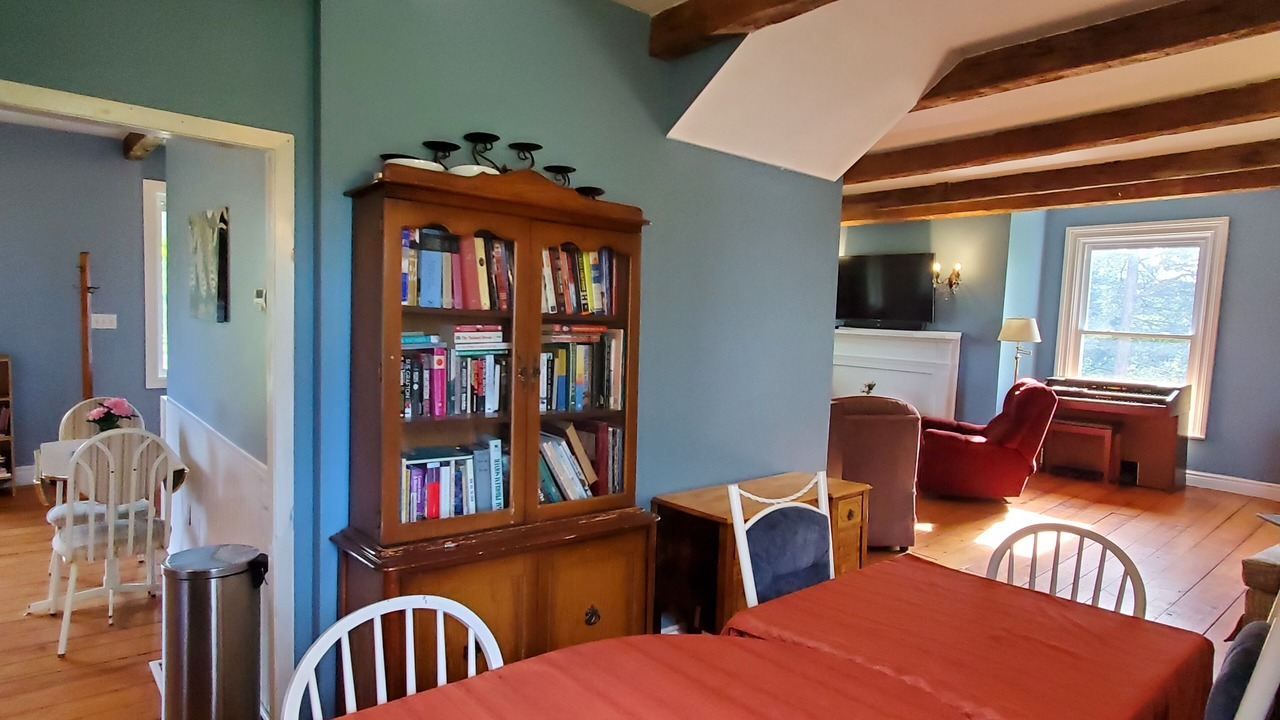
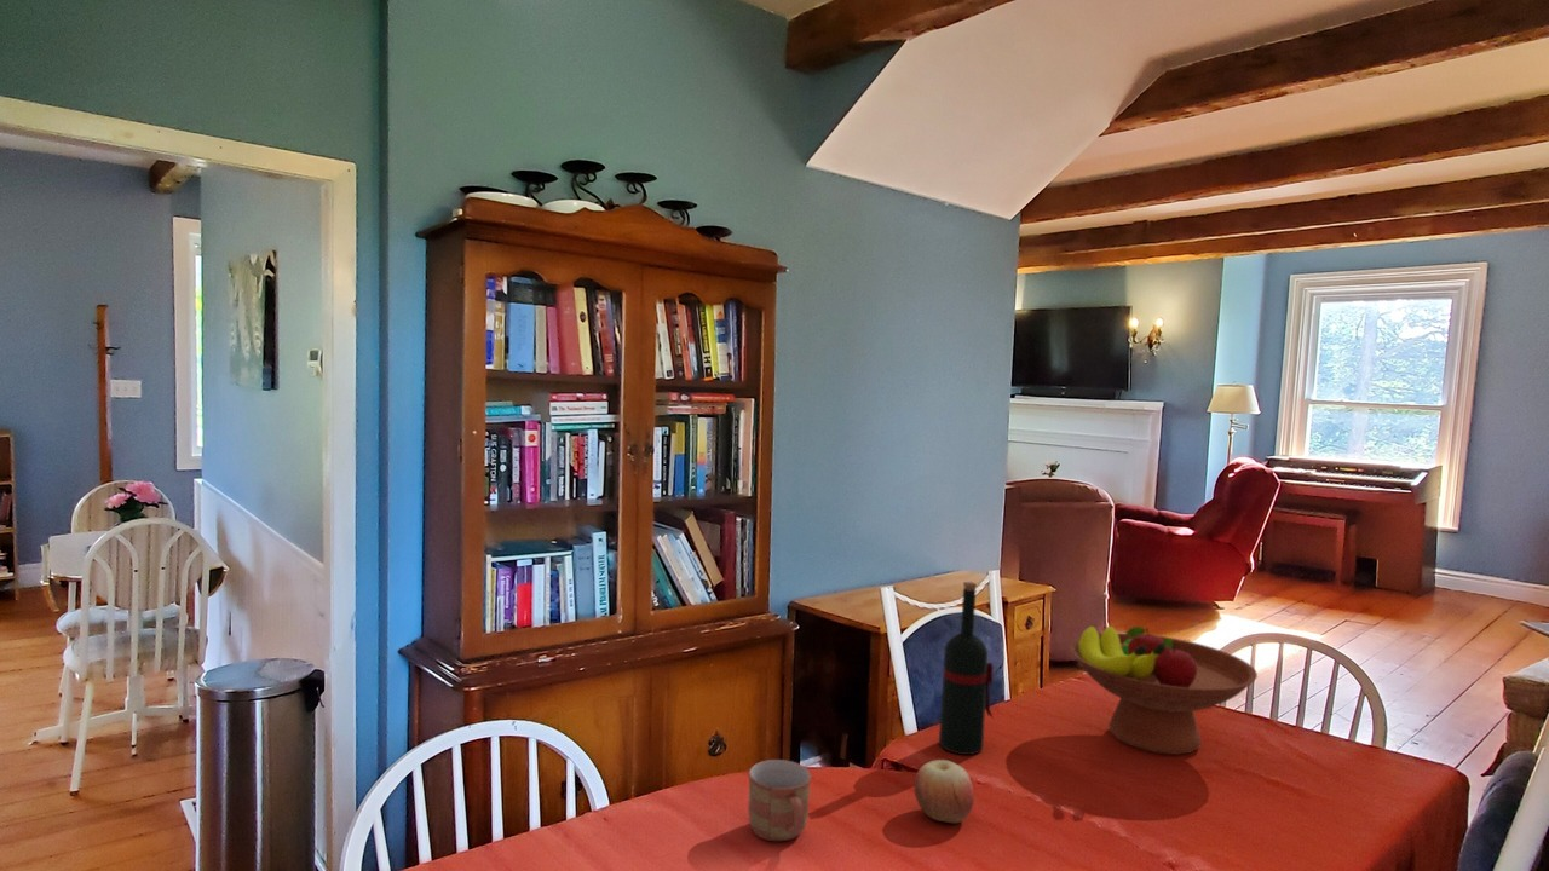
+ wine bottle [938,581,995,756]
+ apple [912,758,975,824]
+ mug [747,758,812,842]
+ fruit bowl [1069,624,1259,756]
